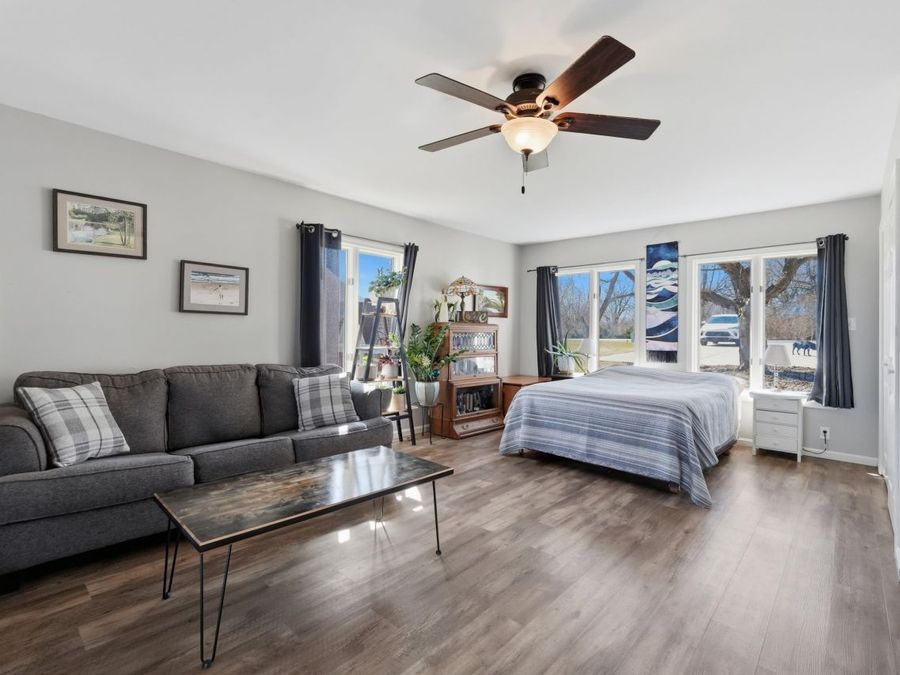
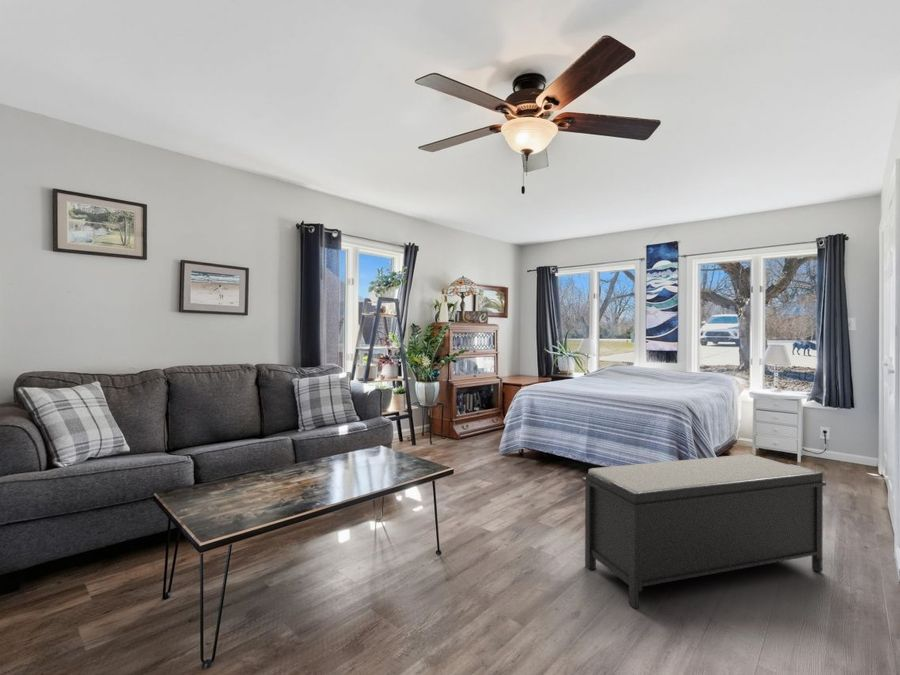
+ bench [582,453,827,609]
